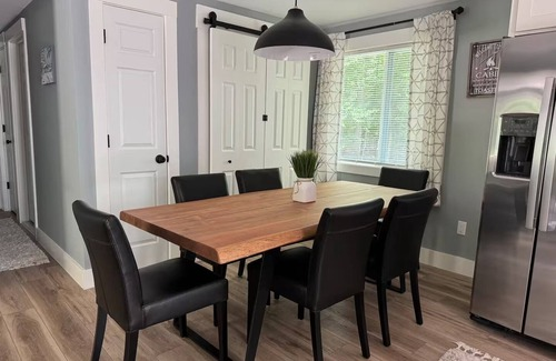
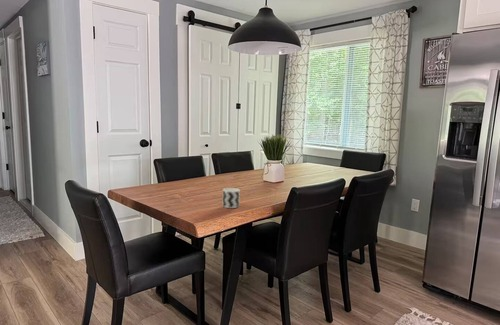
+ cup [222,187,241,209]
